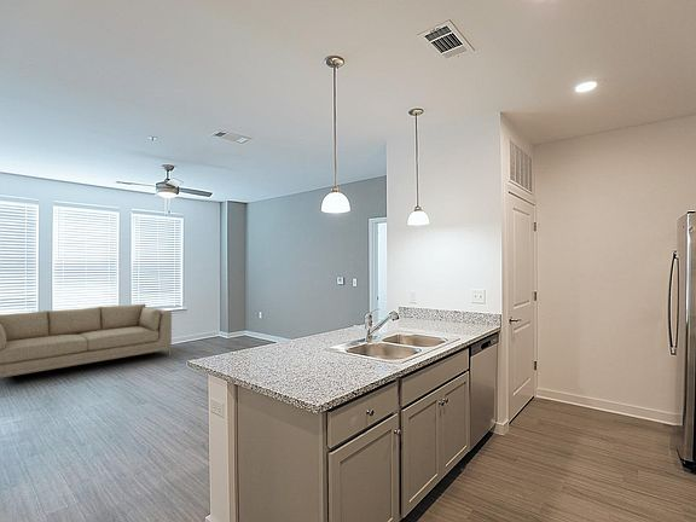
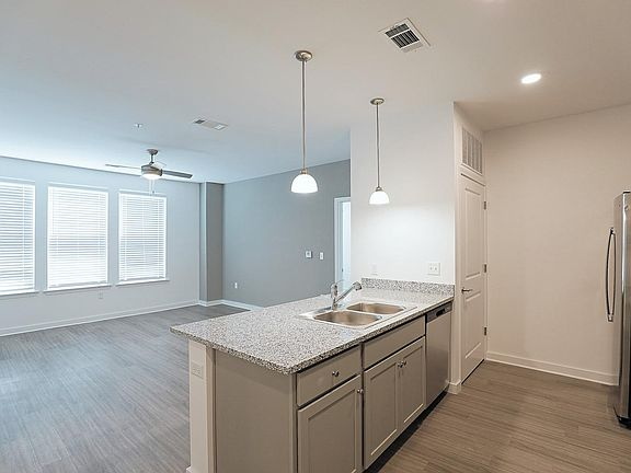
- sofa [0,303,173,379]
